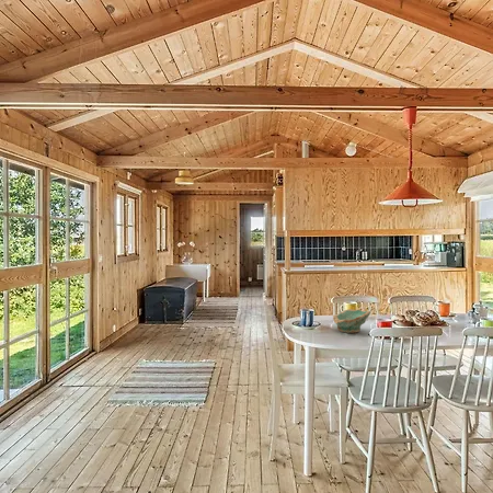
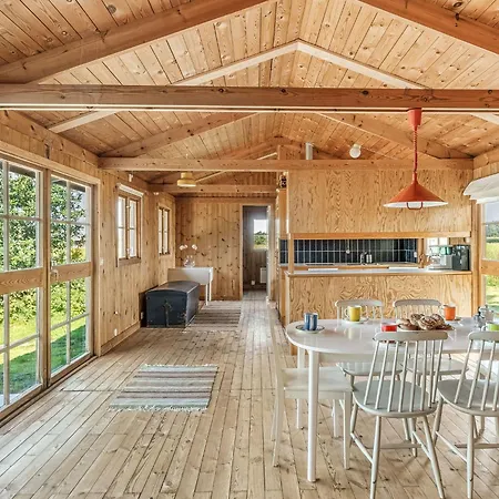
- bowl [332,308,371,334]
